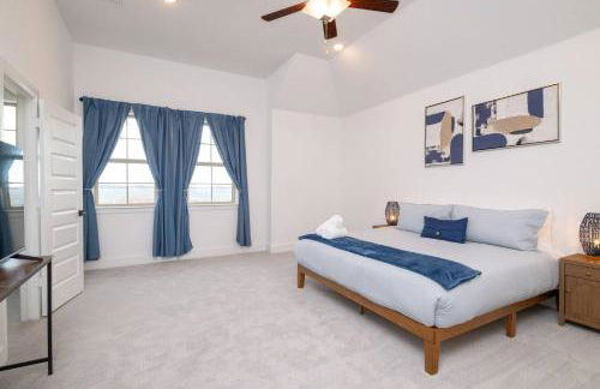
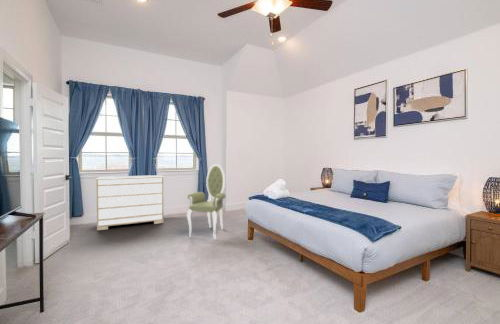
+ armchair [186,163,227,241]
+ dresser [95,174,164,231]
